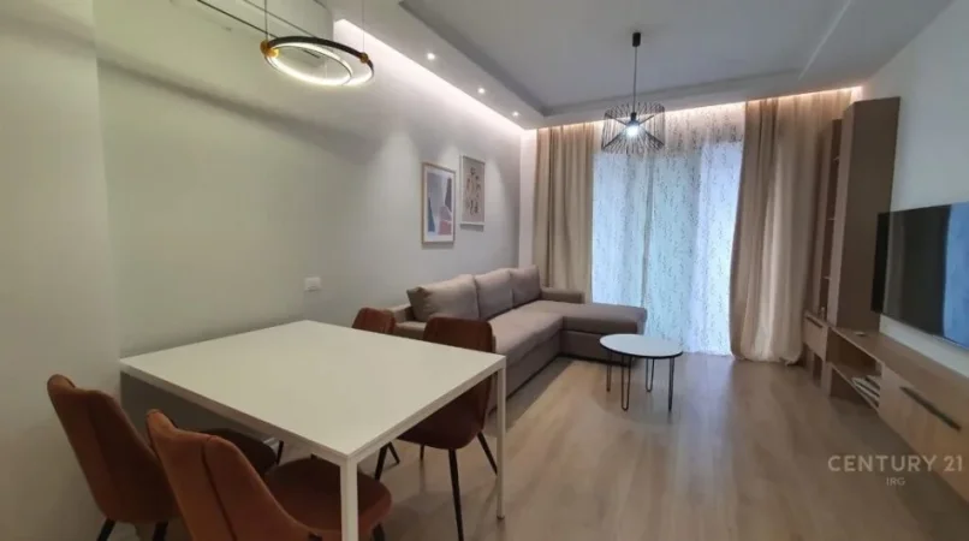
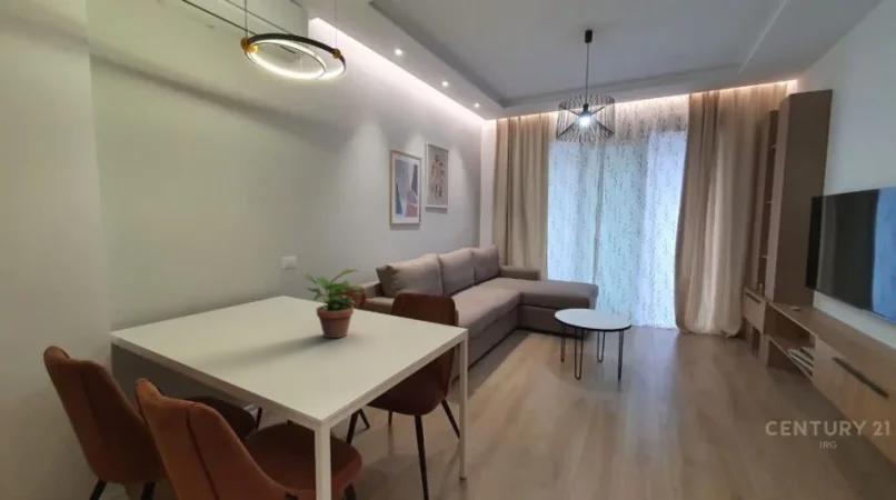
+ potted plant [300,268,364,339]
